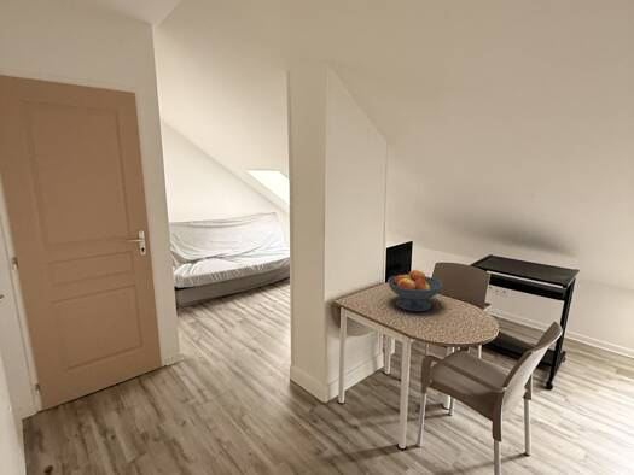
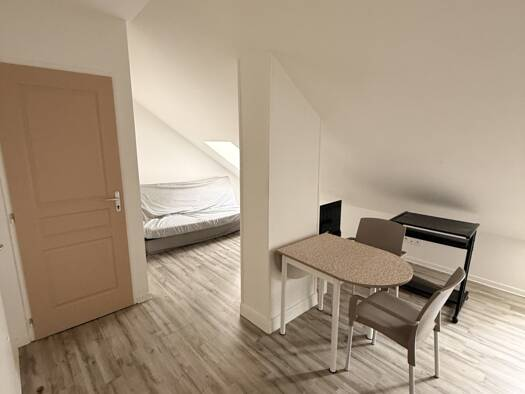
- fruit bowl [386,268,444,312]
